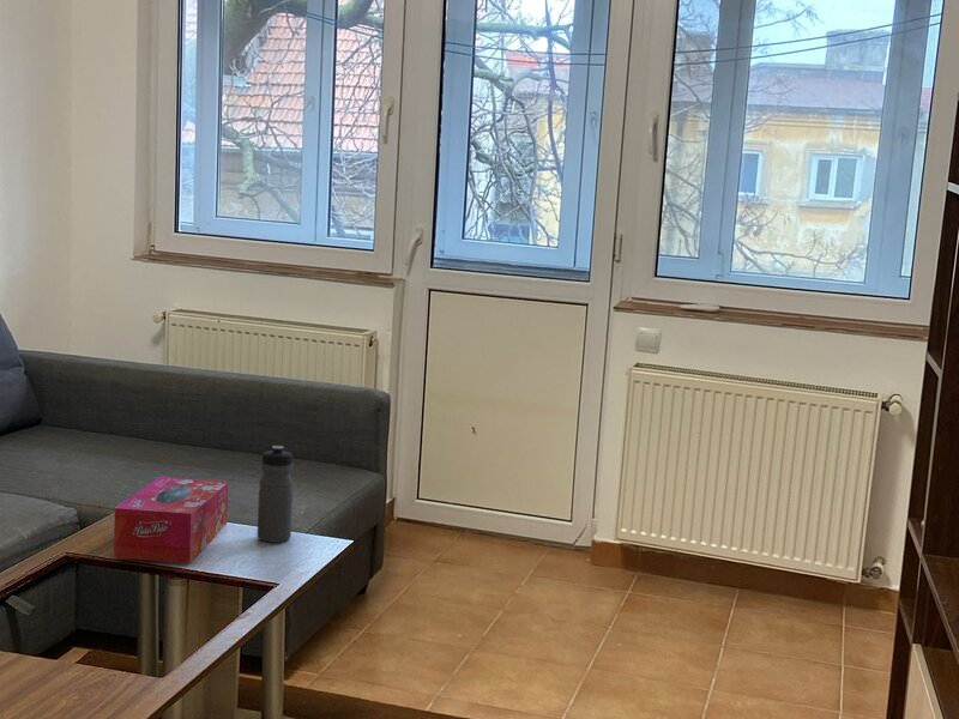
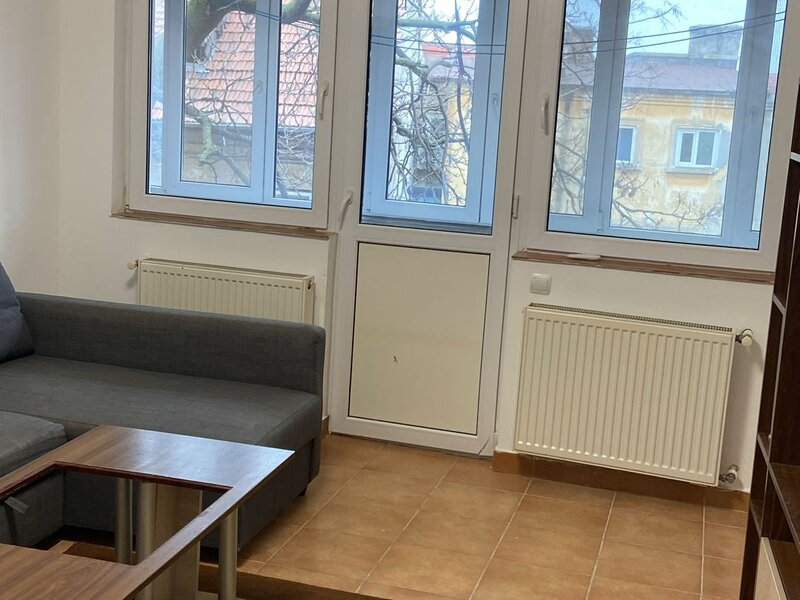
- water bottle [257,445,295,544]
- tissue box [113,476,229,564]
